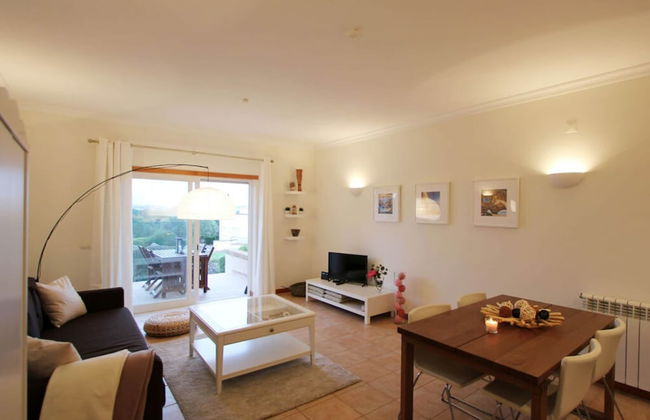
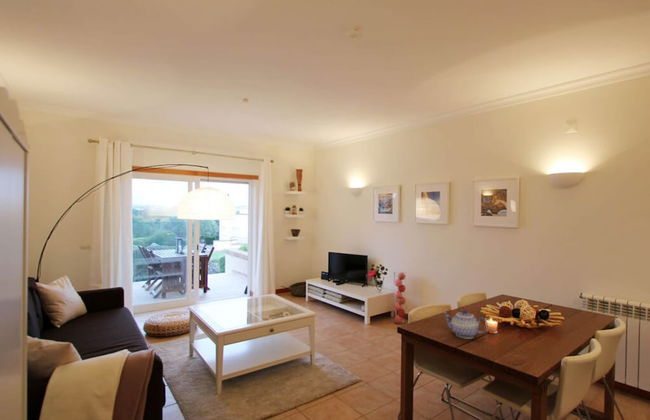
+ teapot [442,309,489,340]
